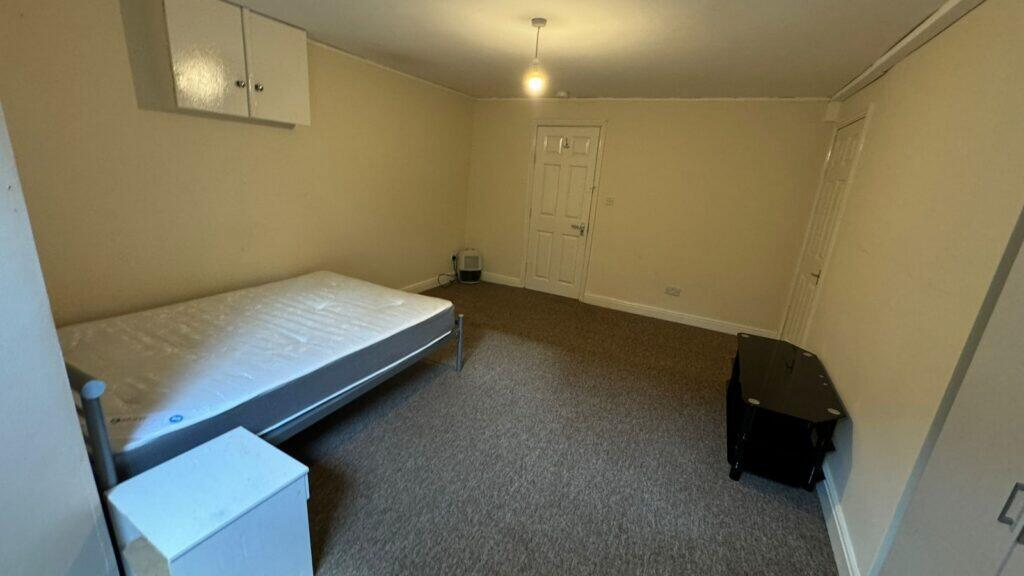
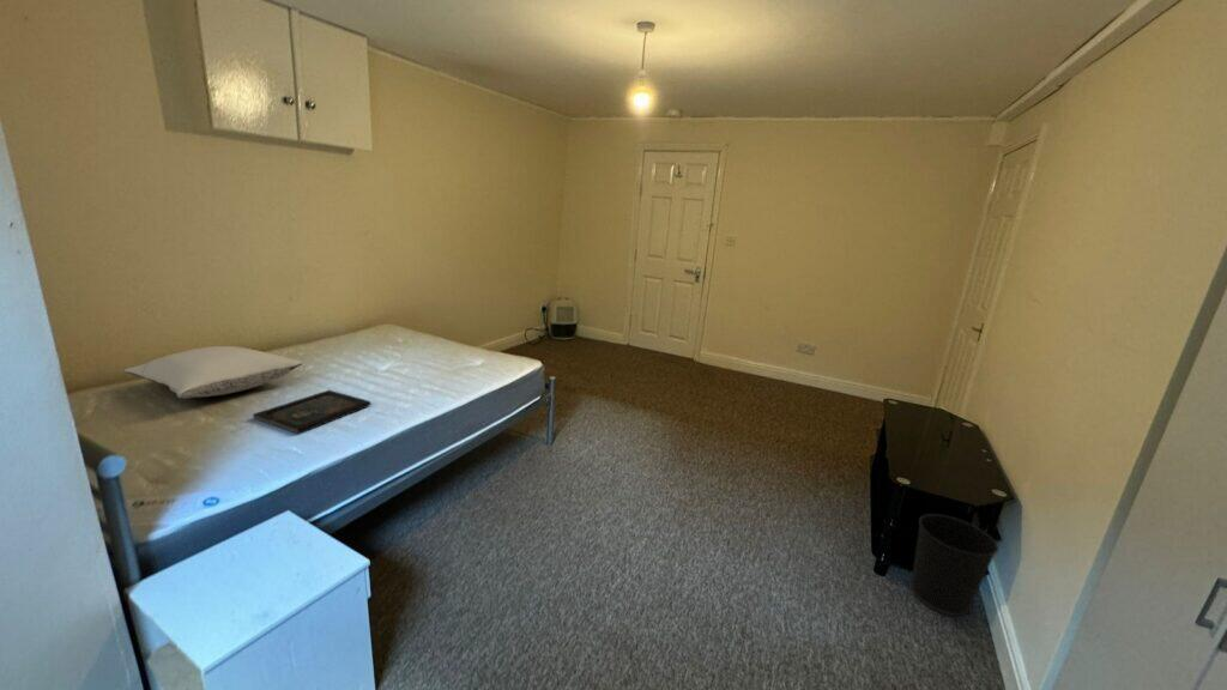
+ pillow [122,345,303,400]
+ tray [252,389,373,436]
+ wastebasket [909,513,999,617]
